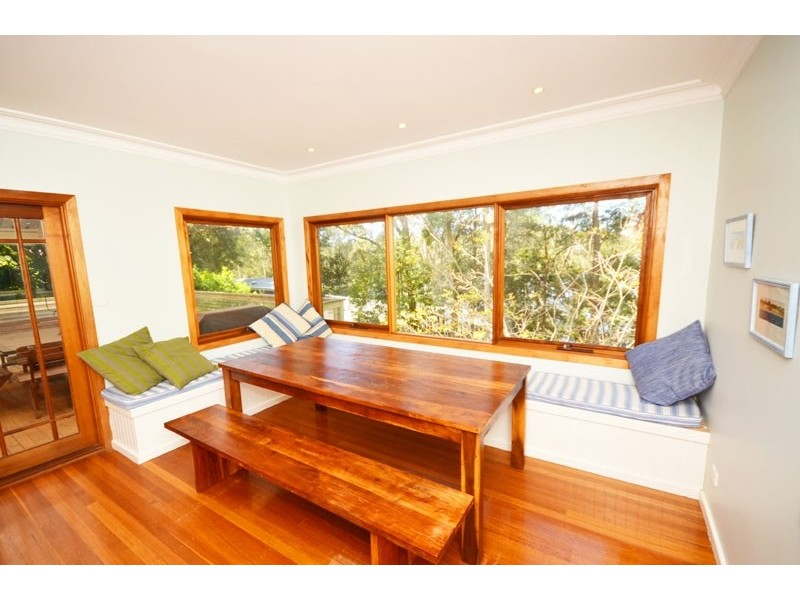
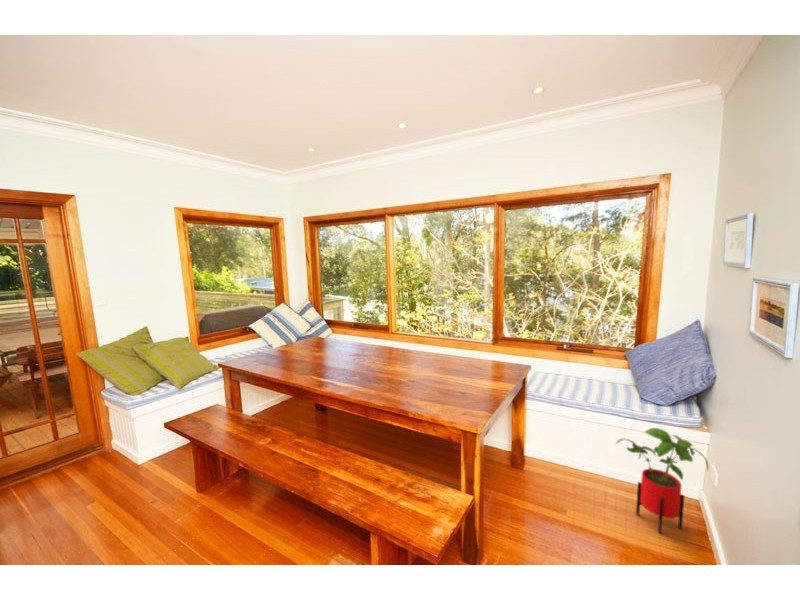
+ house plant [615,427,710,535]
